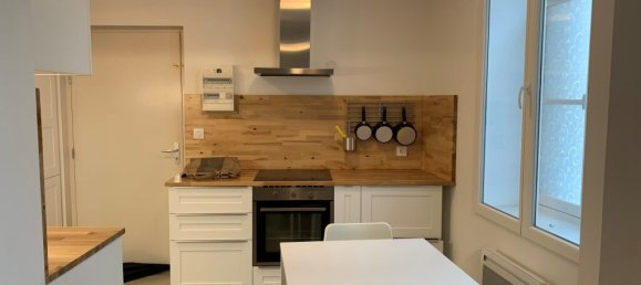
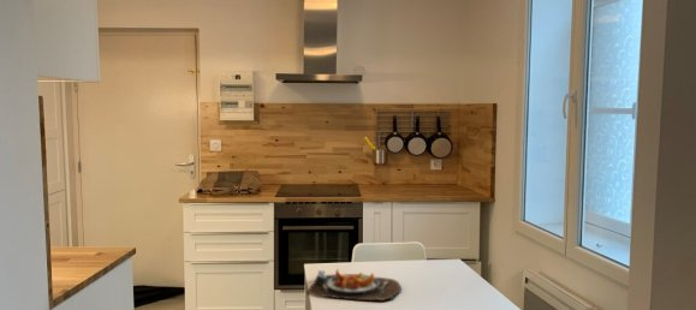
+ food plate [307,268,403,302]
